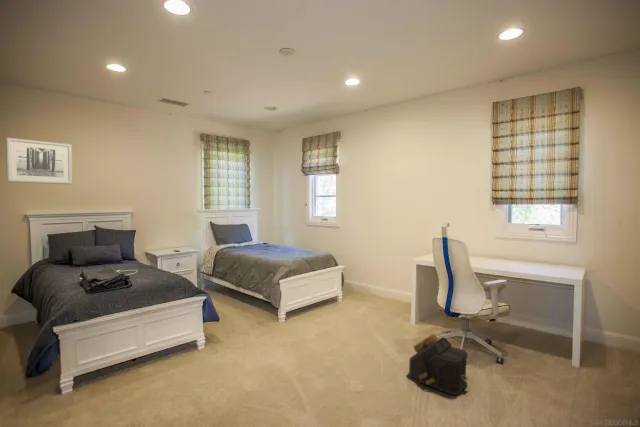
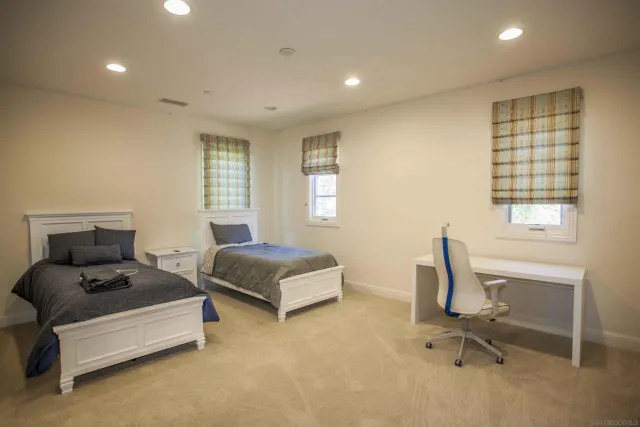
- backpack [408,333,469,396]
- wall art [5,137,73,185]
